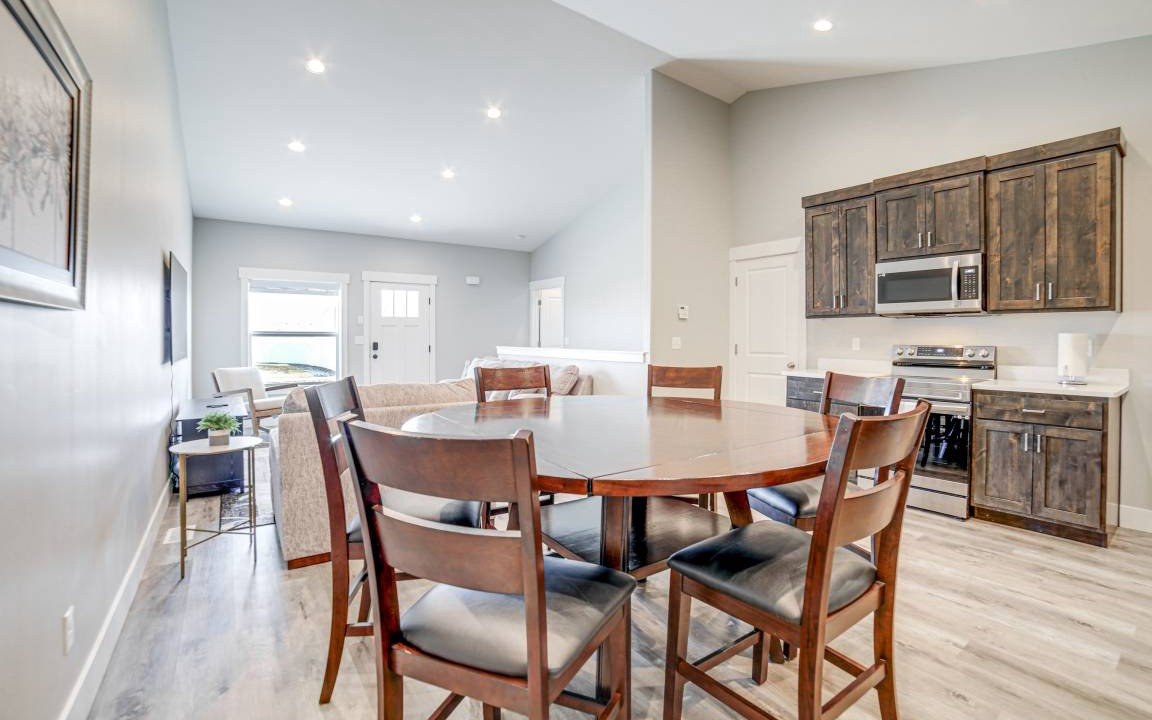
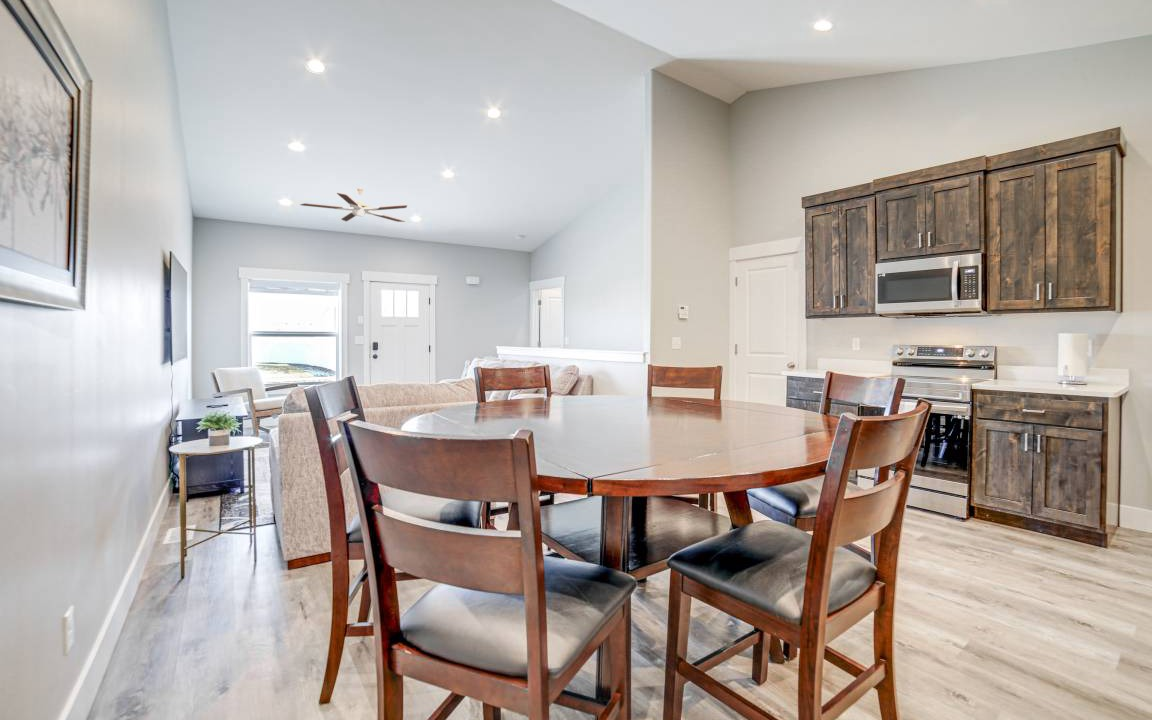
+ ceiling fan [299,187,408,223]
